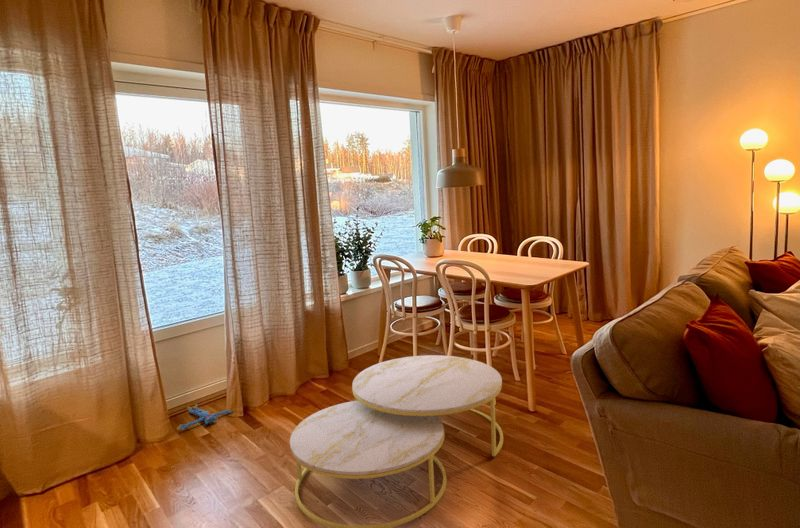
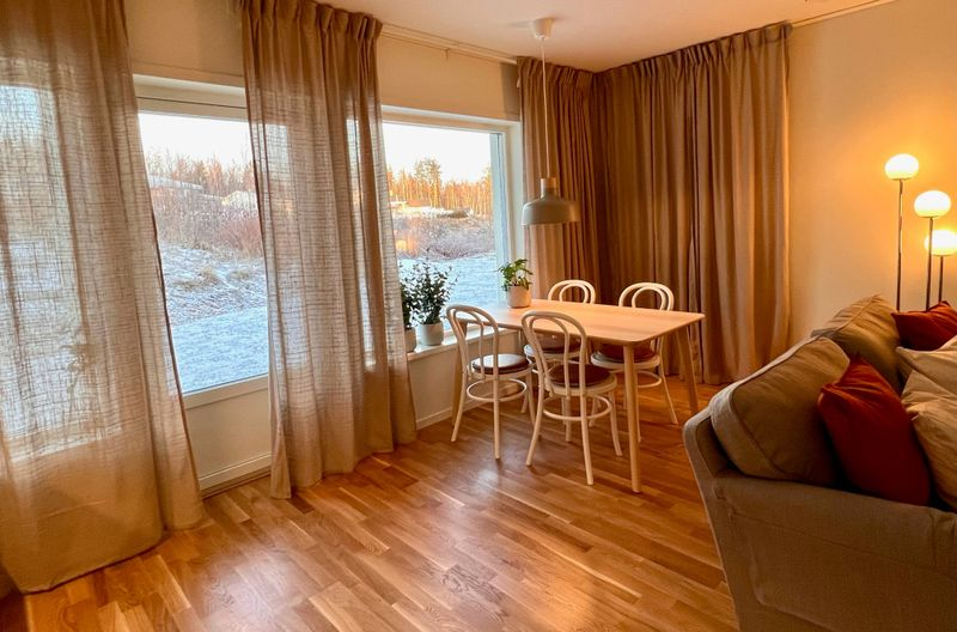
- plush toy [176,403,233,431]
- coffee table [289,354,504,528]
